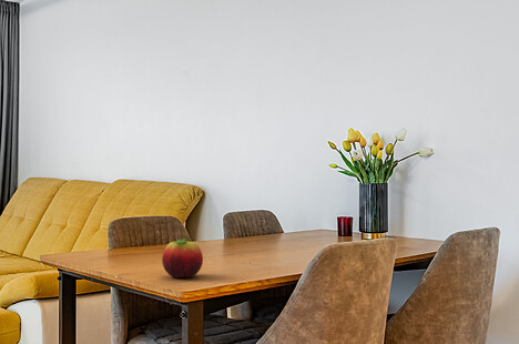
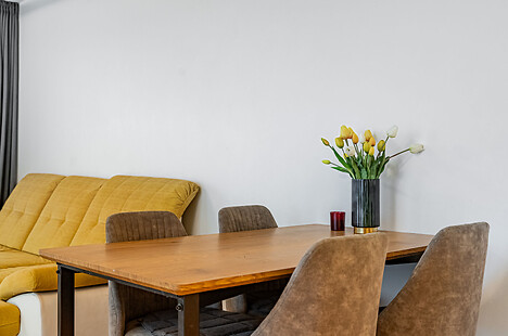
- fruit [161,237,204,279]
